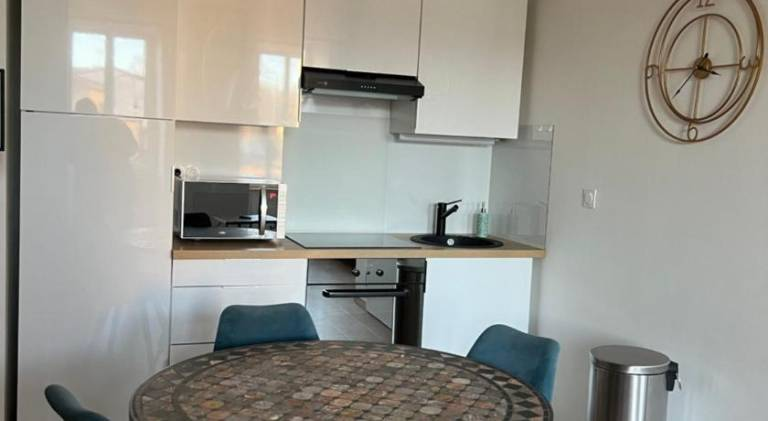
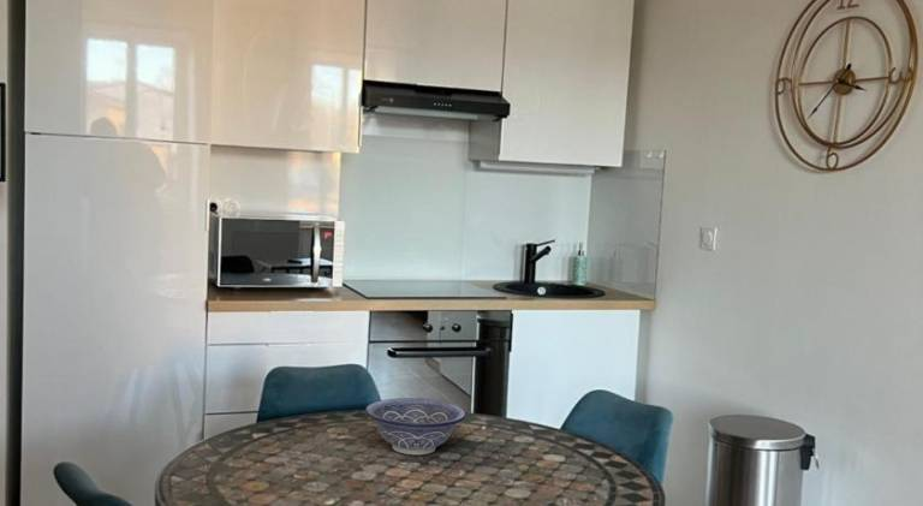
+ decorative bowl [364,397,468,456]
